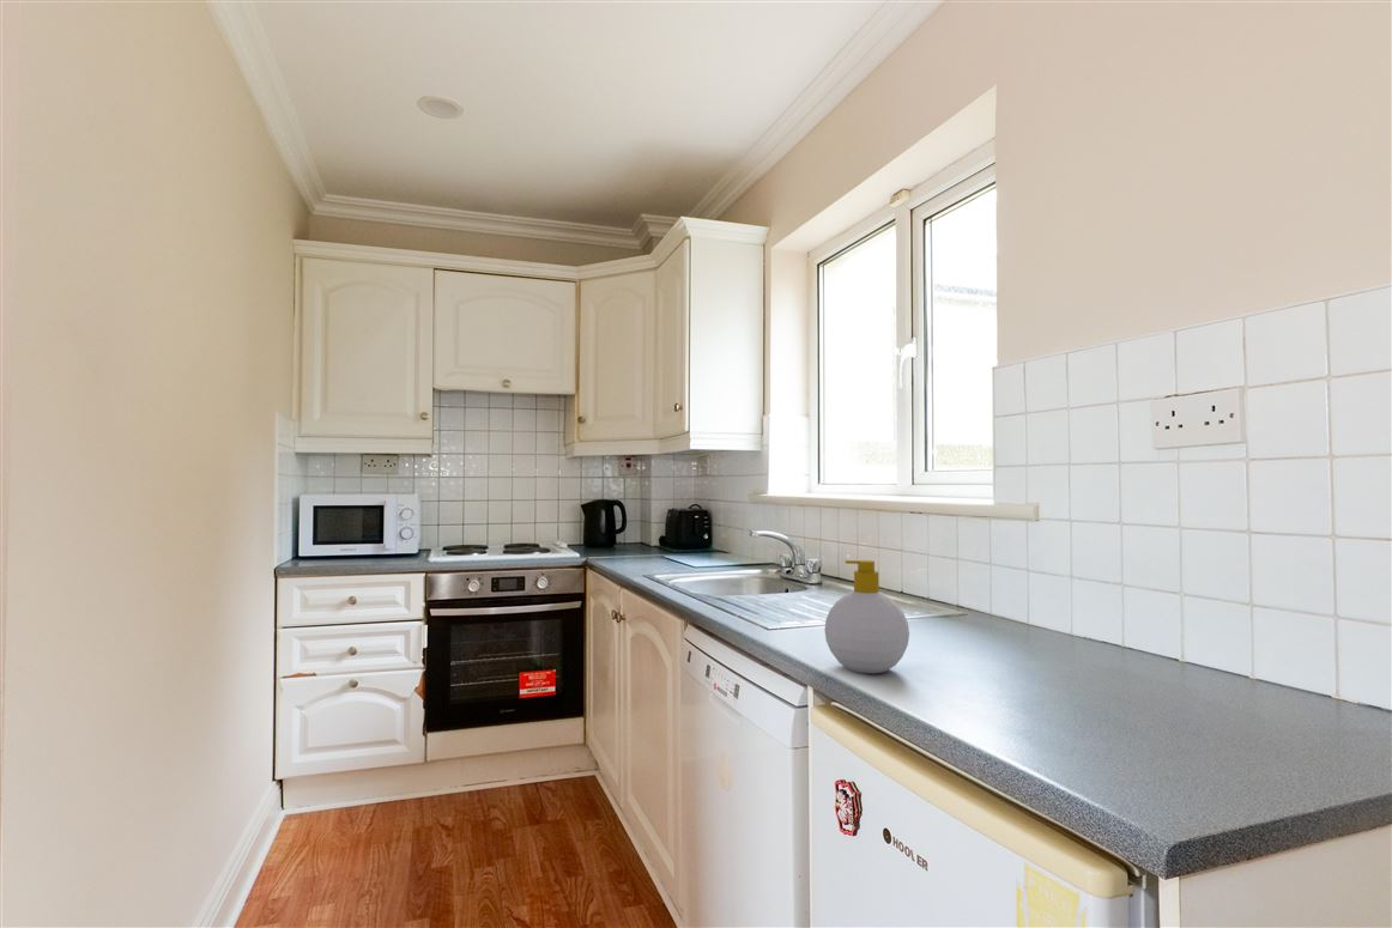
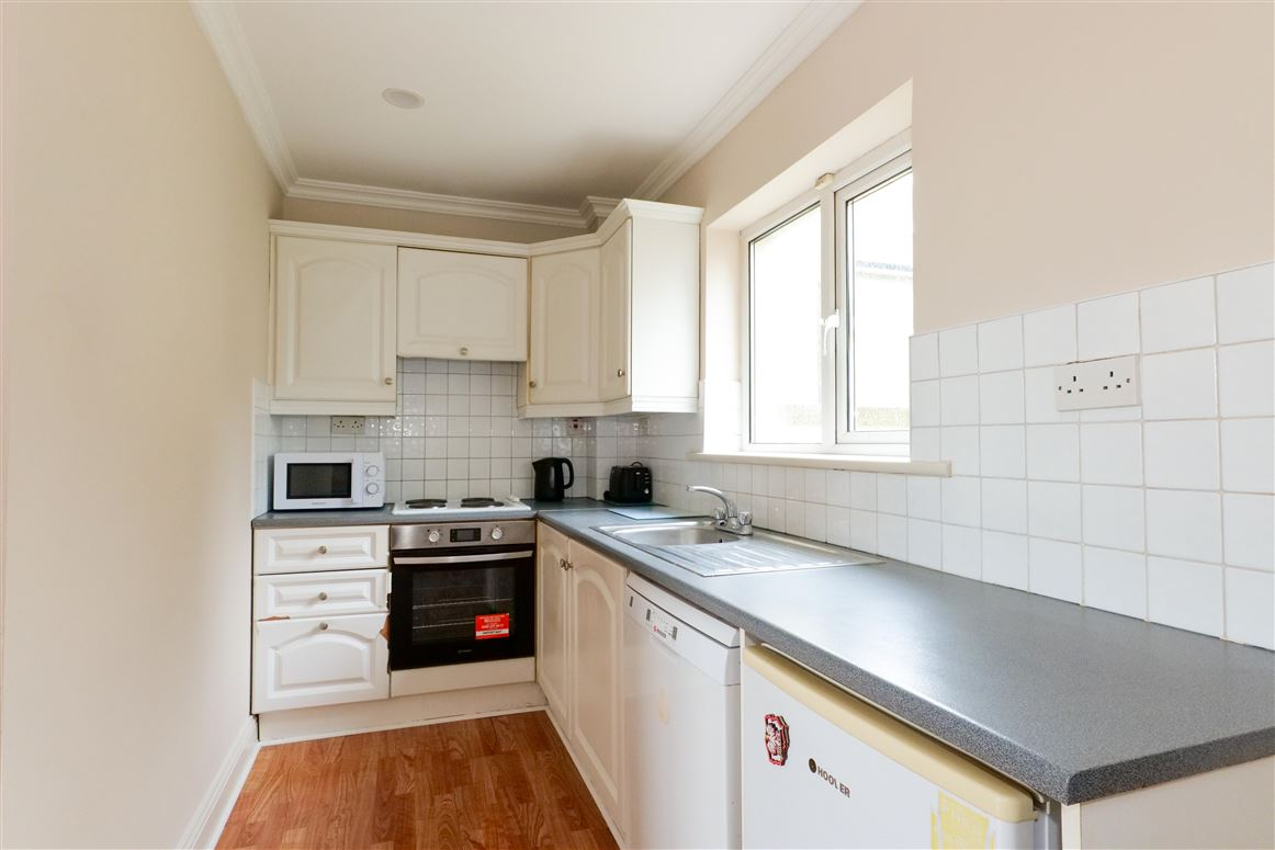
- soap bottle [824,559,910,674]
